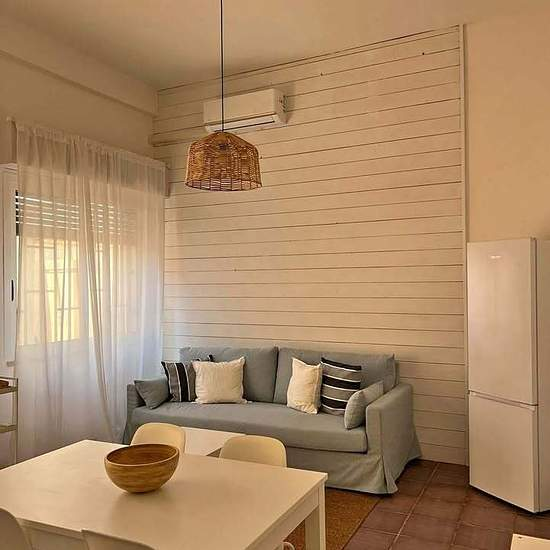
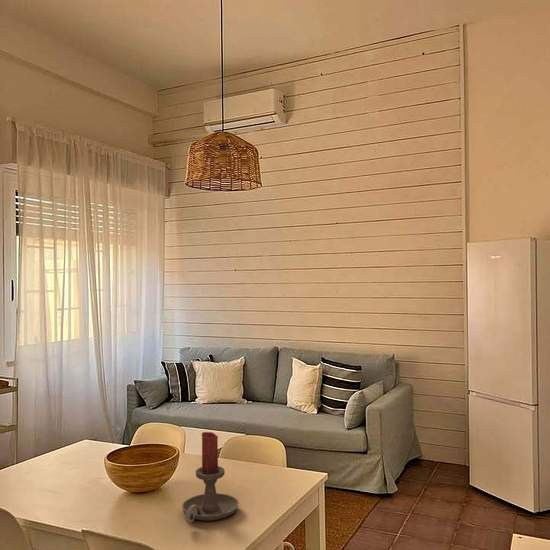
+ candle holder [181,431,240,524]
